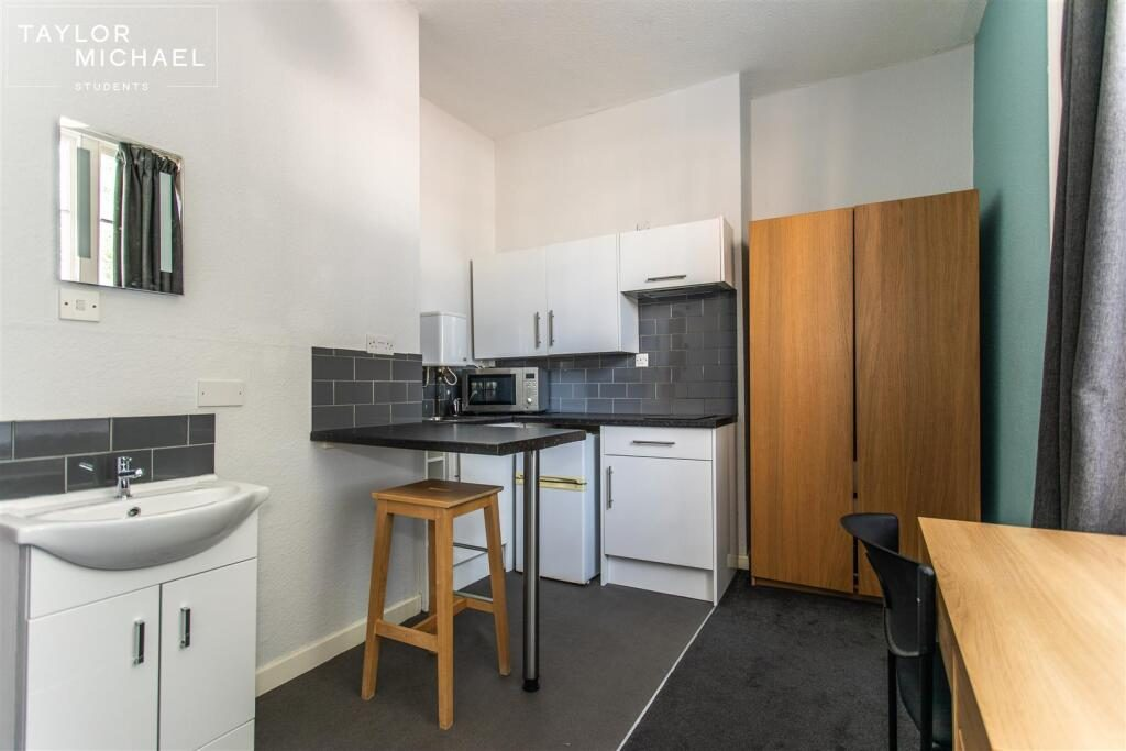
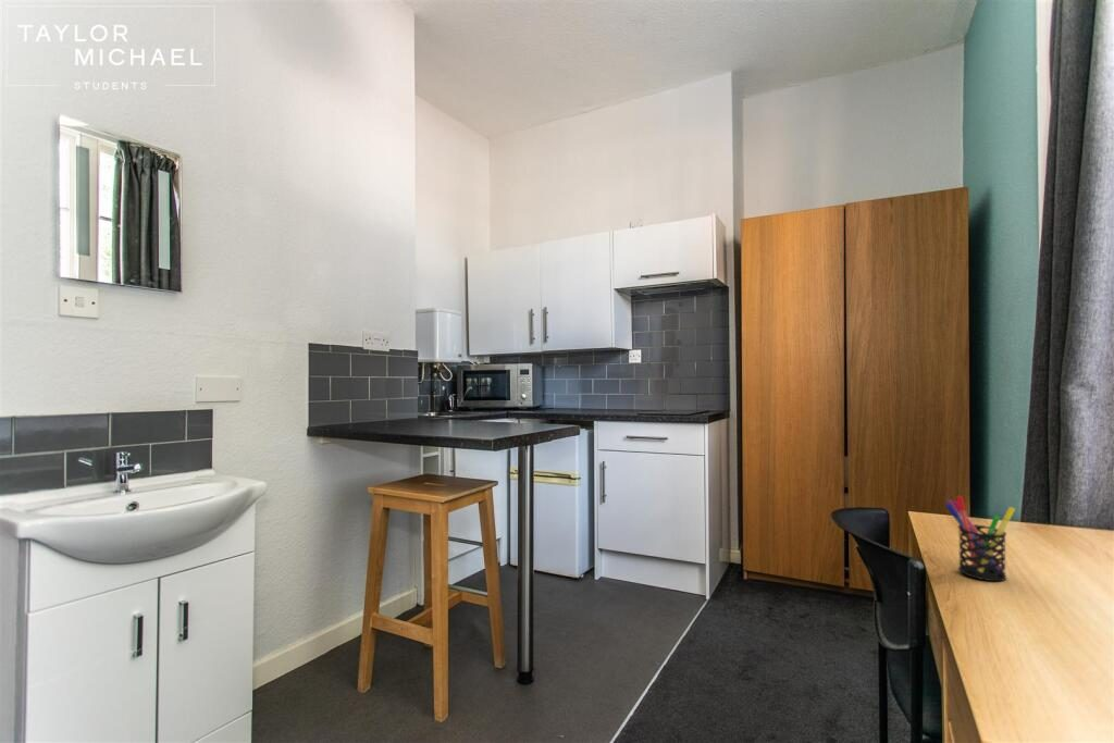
+ pen holder [944,495,1016,582]
